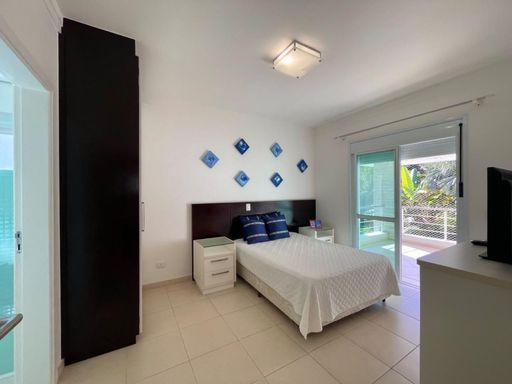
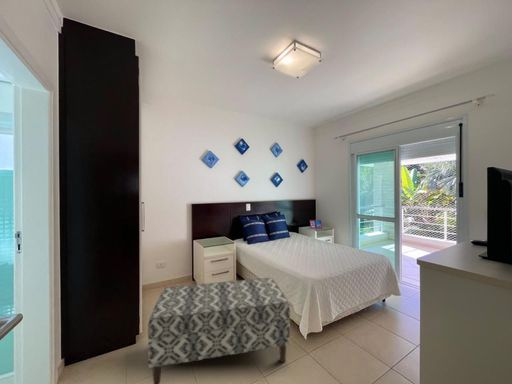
+ bench [147,277,291,384]
